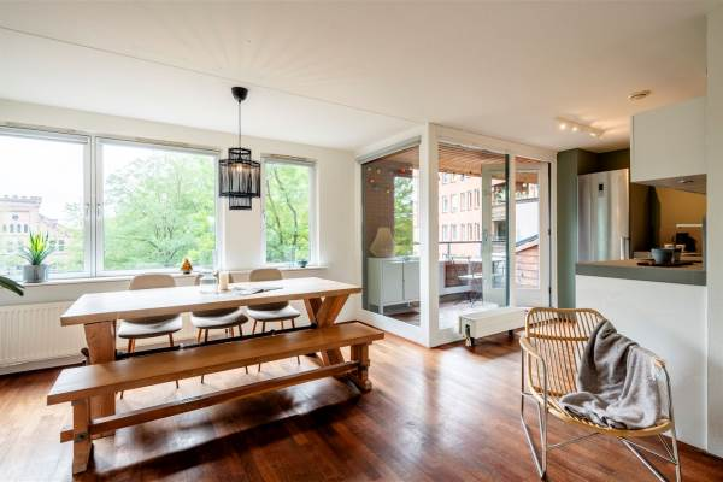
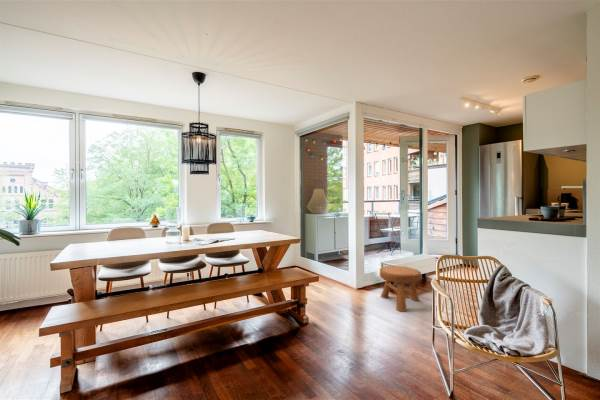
+ stool [379,265,423,313]
